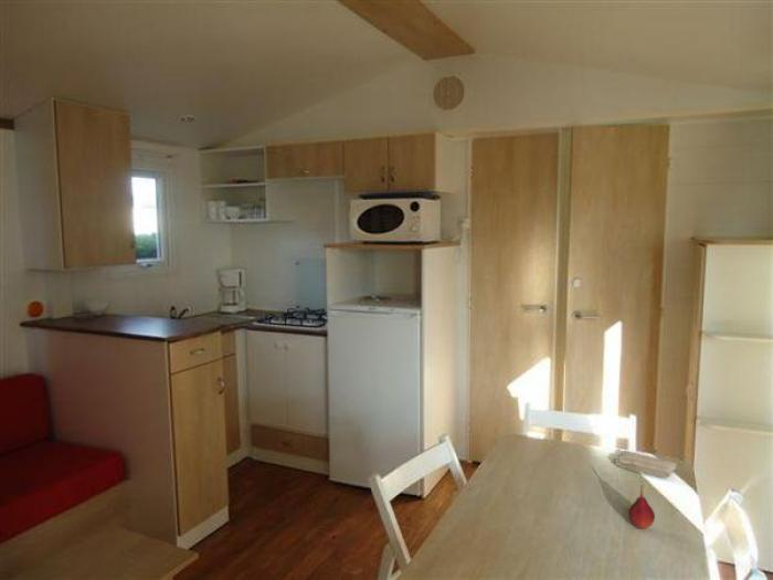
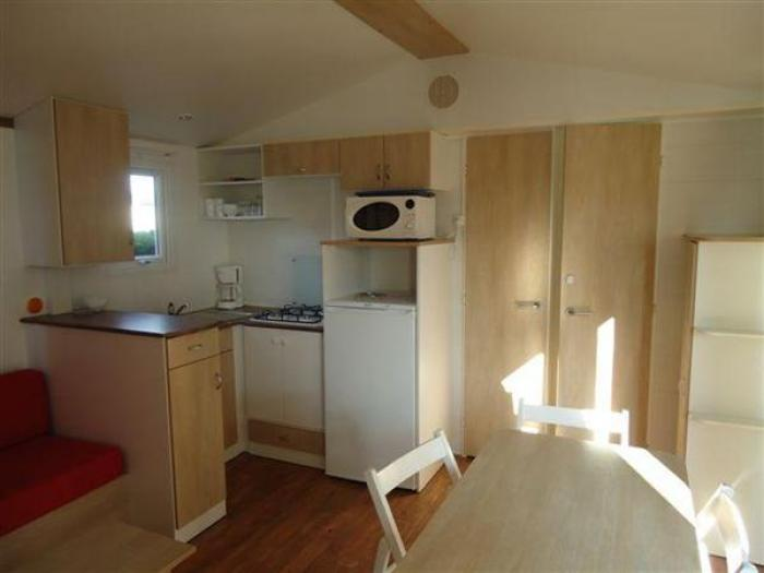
- washcloth [614,451,678,478]
- fruit [627,483,656,530]
